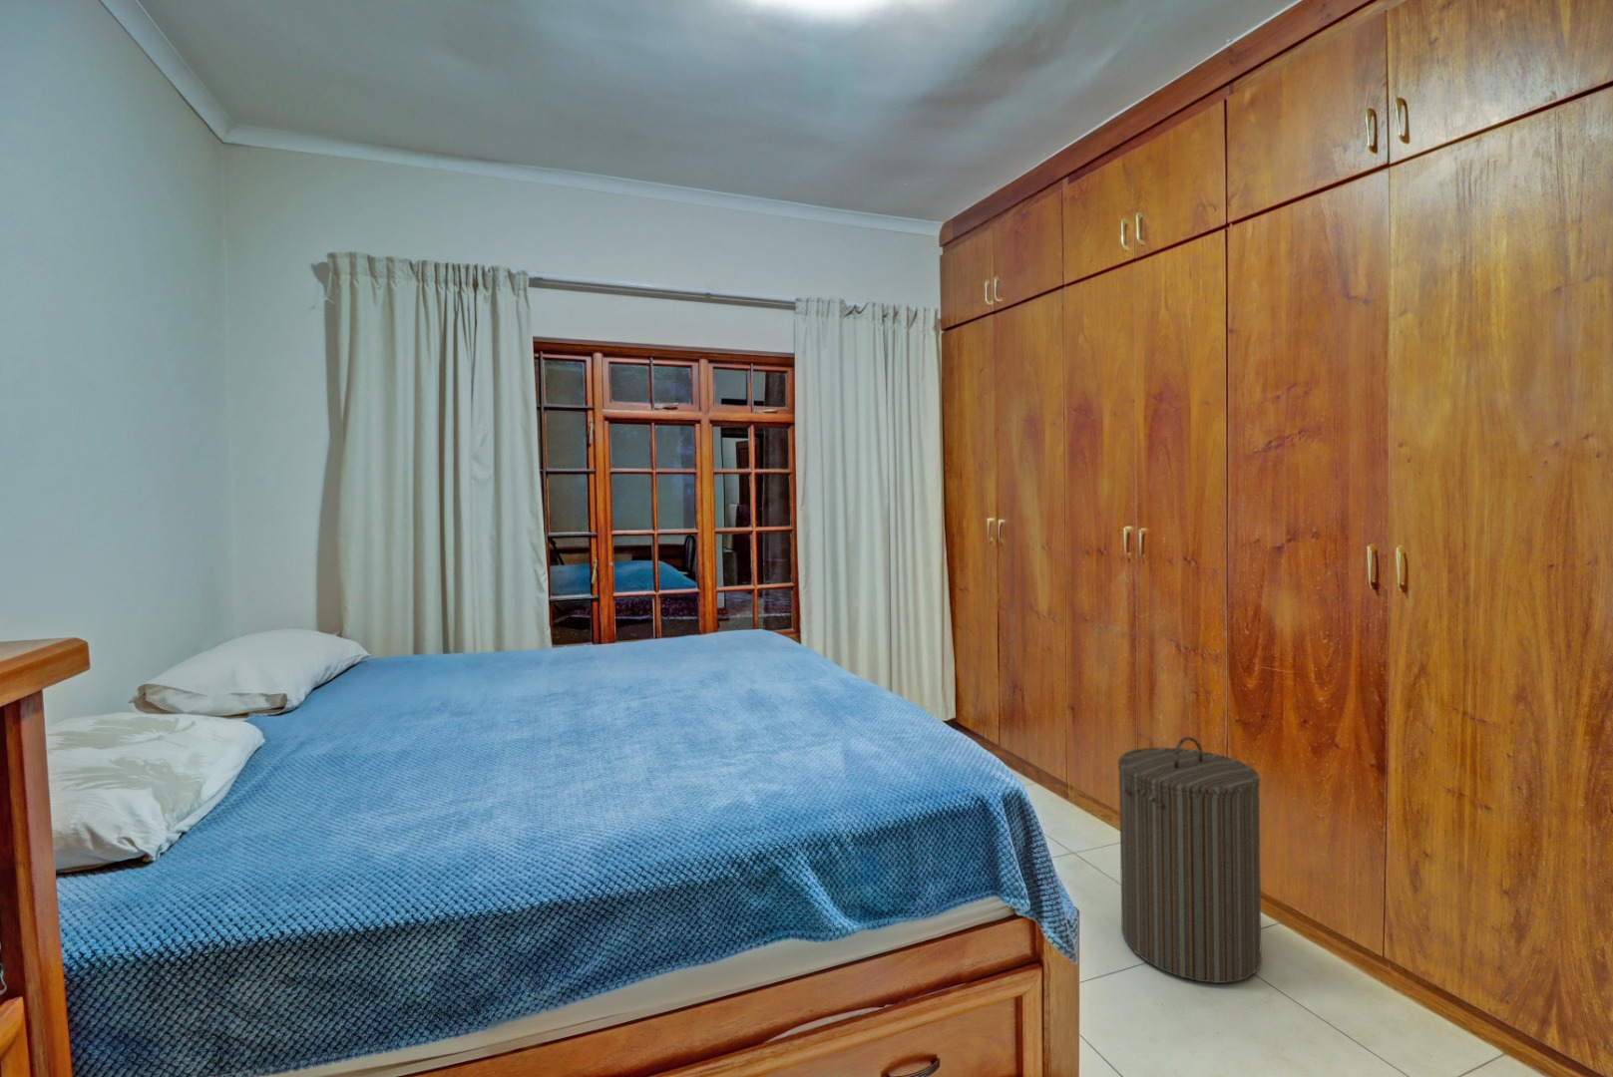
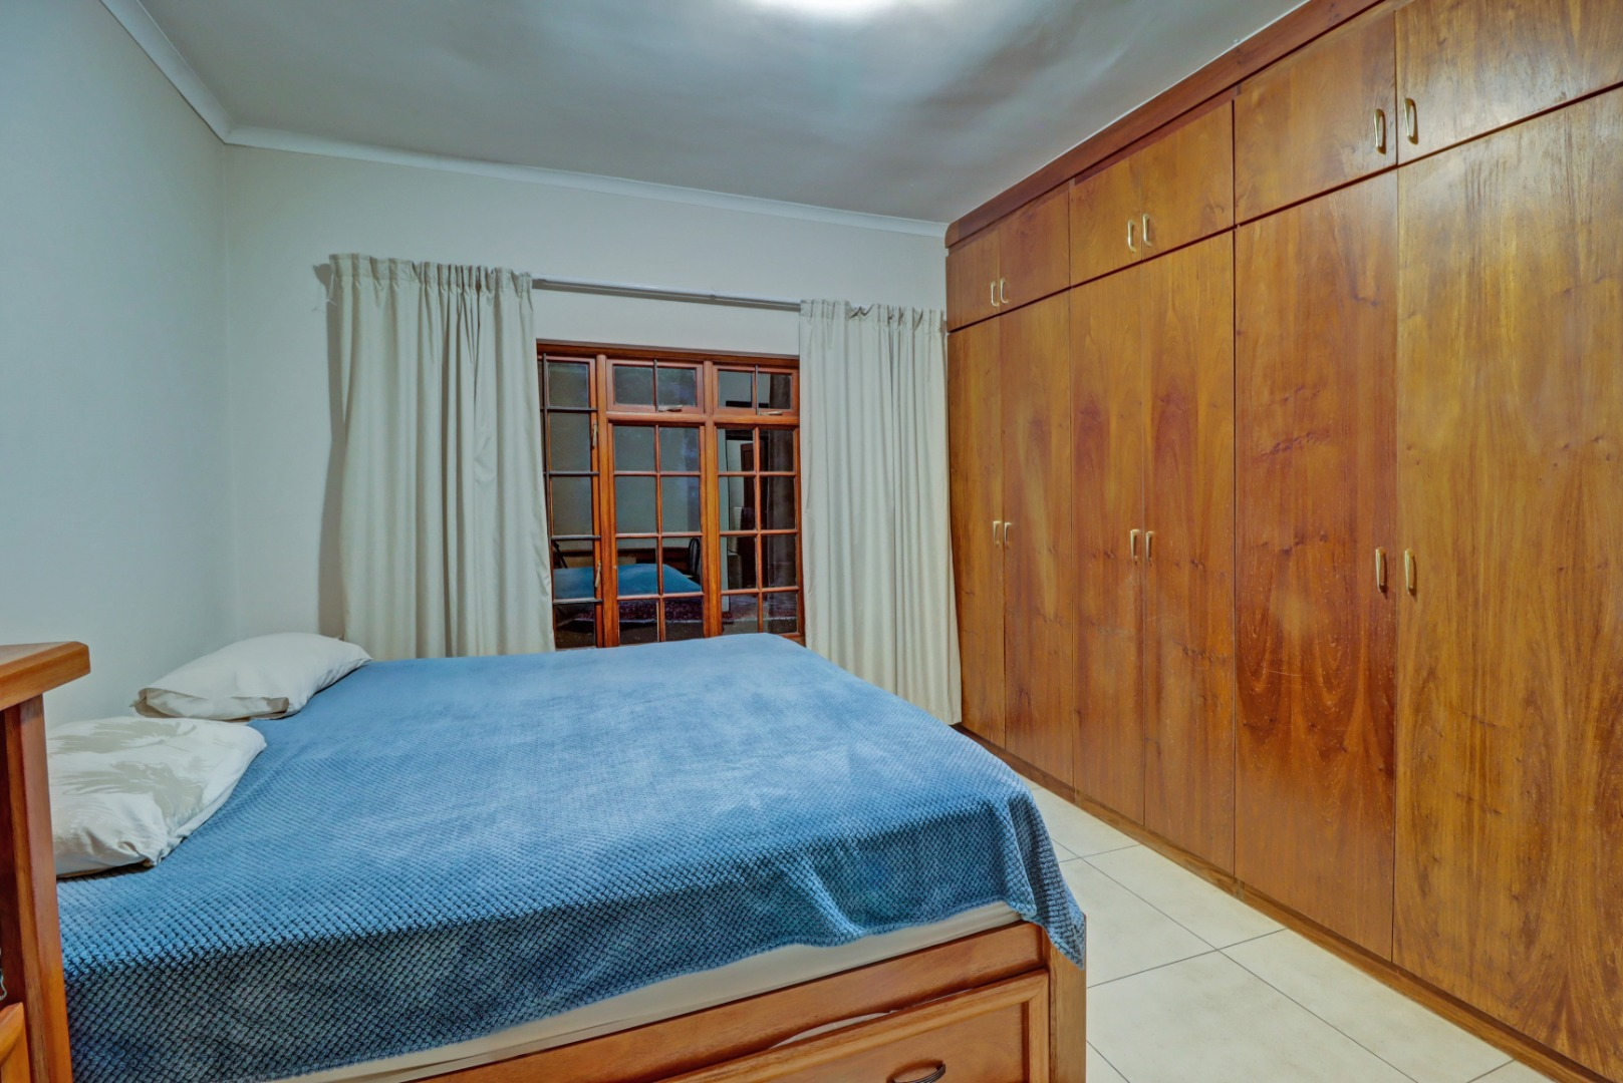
- laundry hamper [1118,736,1263,984]
